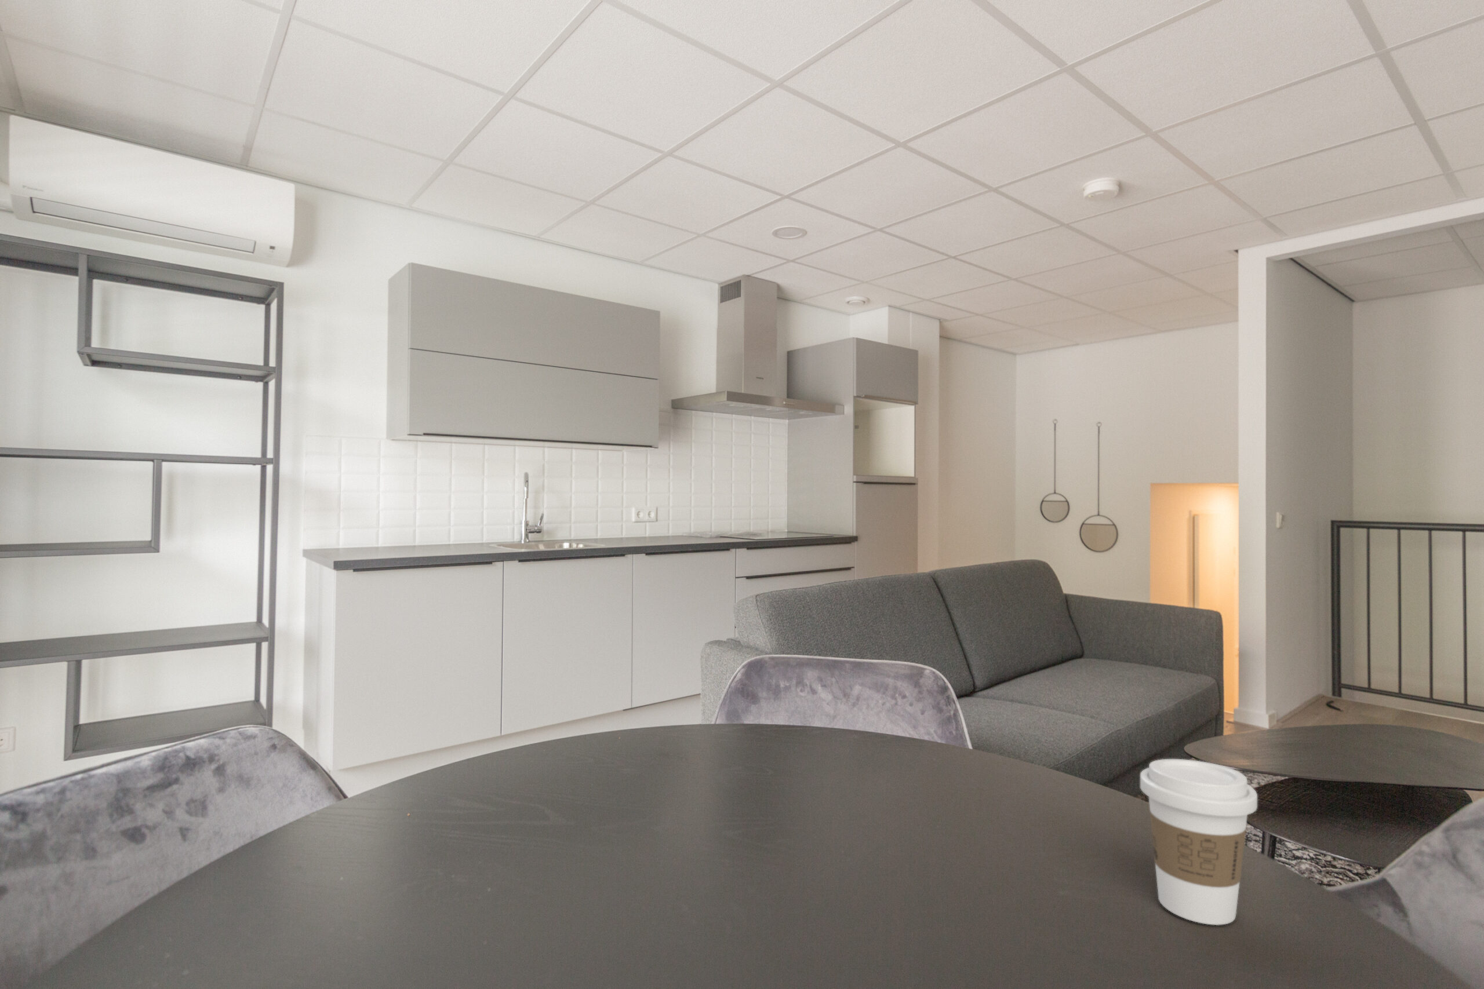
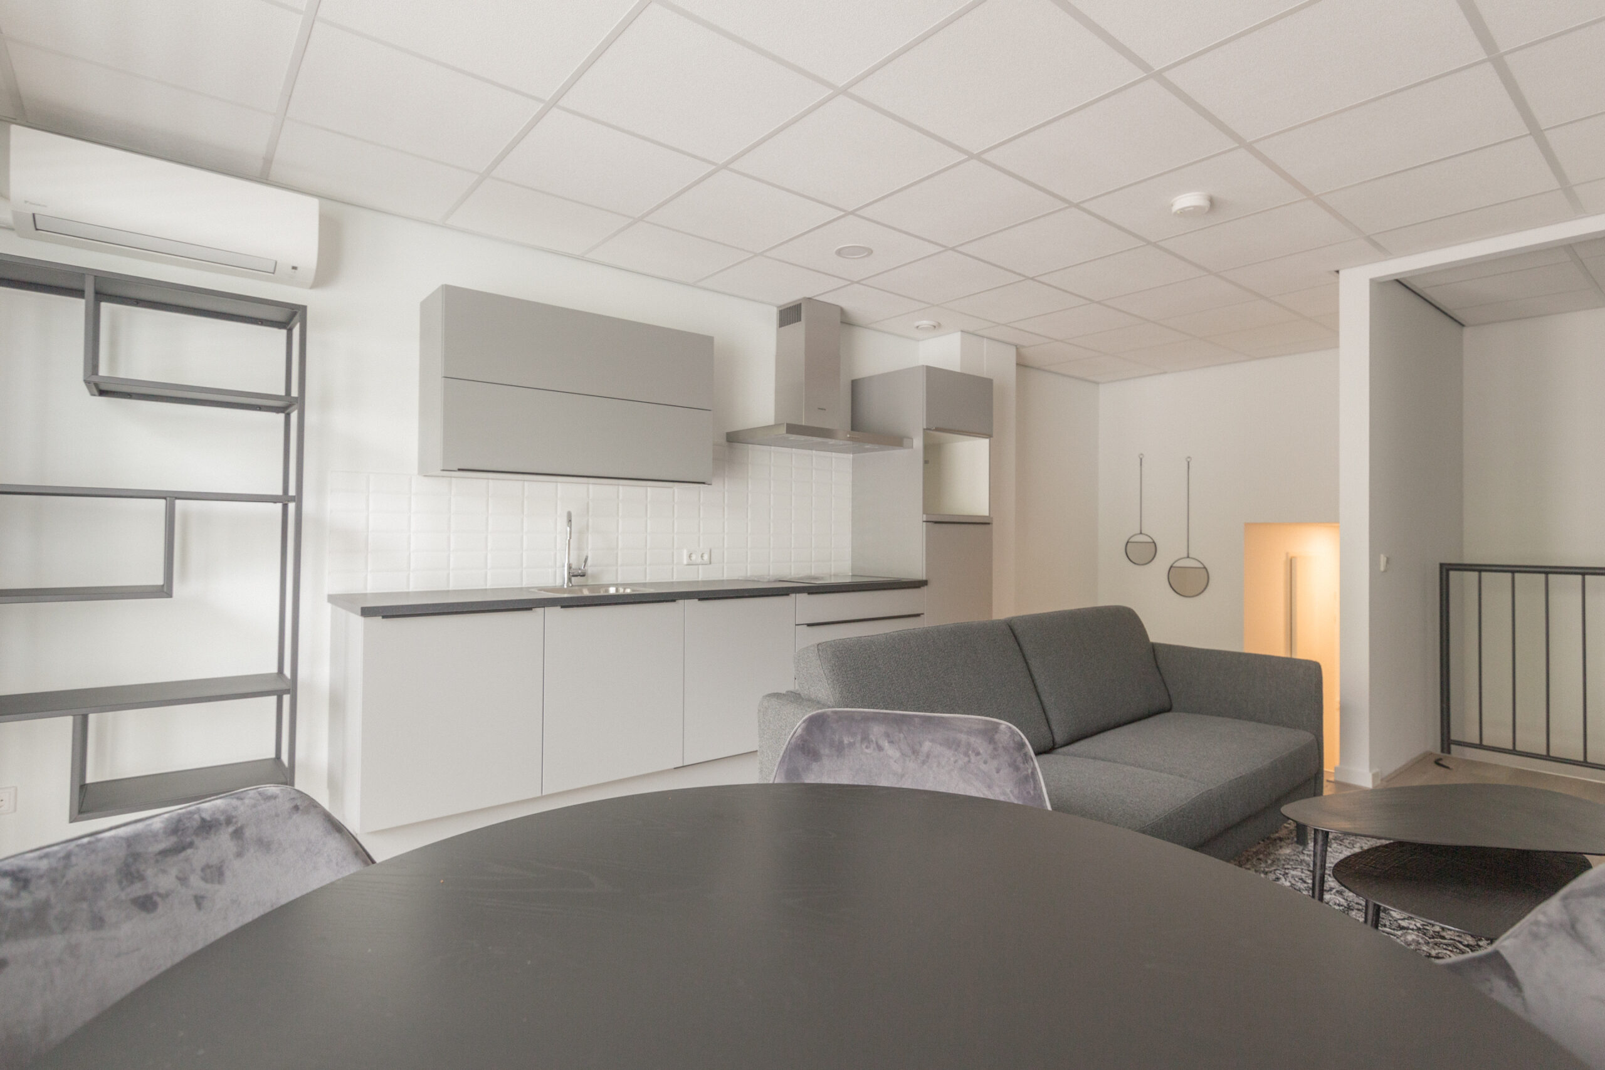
- coffee cup [1140,758,1258,926]
